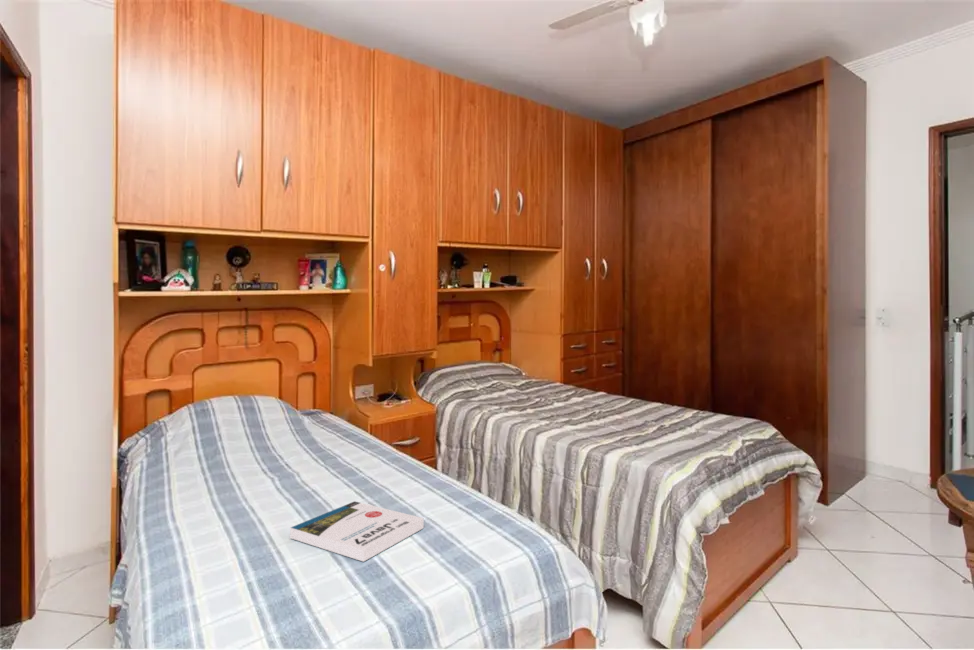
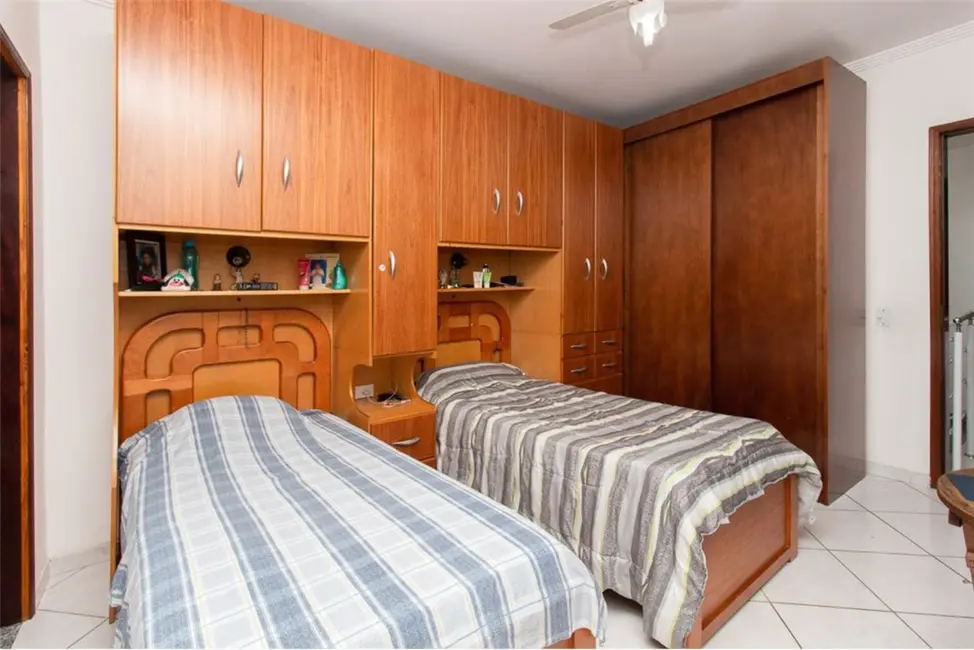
- book [289,500,424,563]
